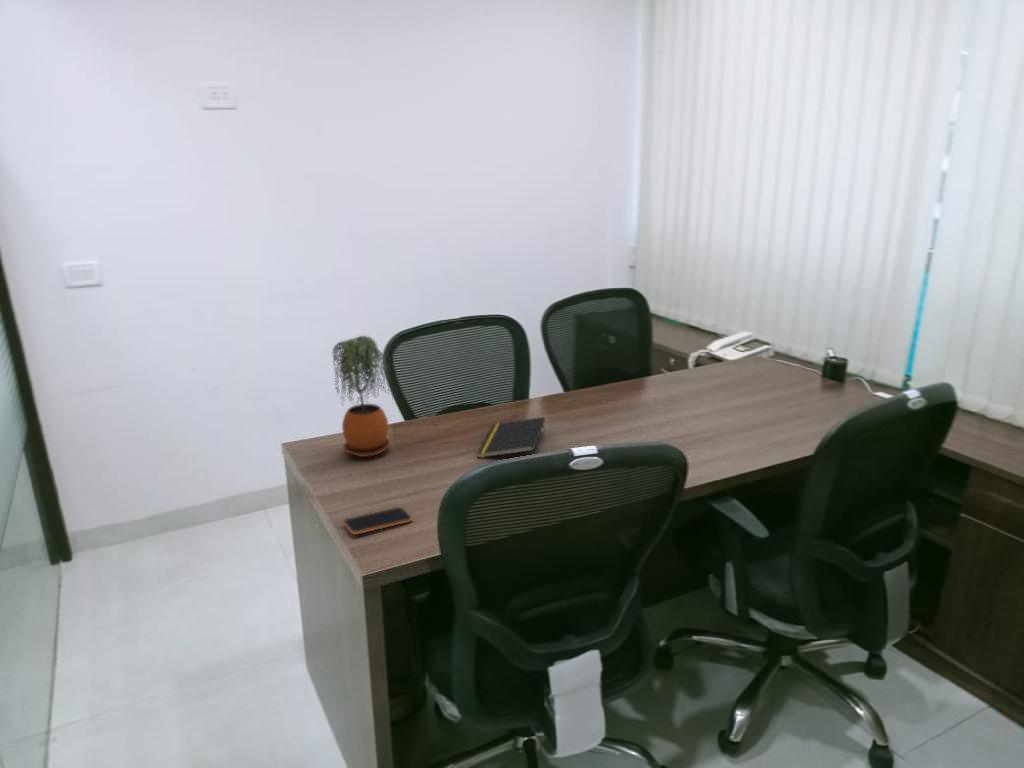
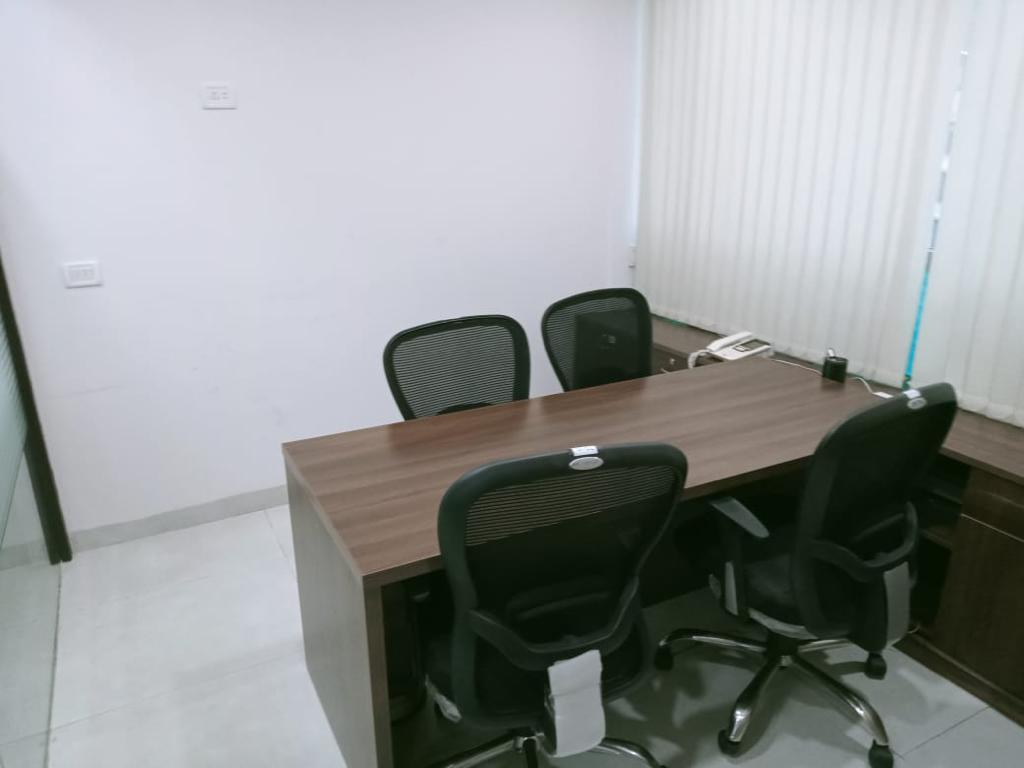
- notepad [476,416,546,459]
- smartphone [342,506,414,535]
- potted plant [331,335,395,458]
